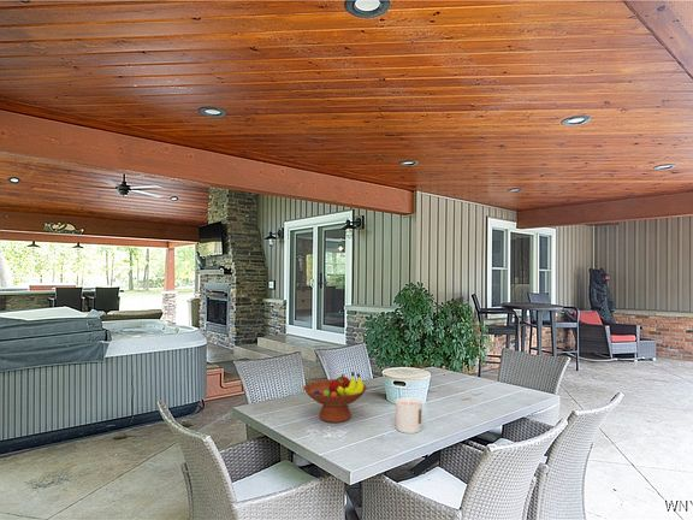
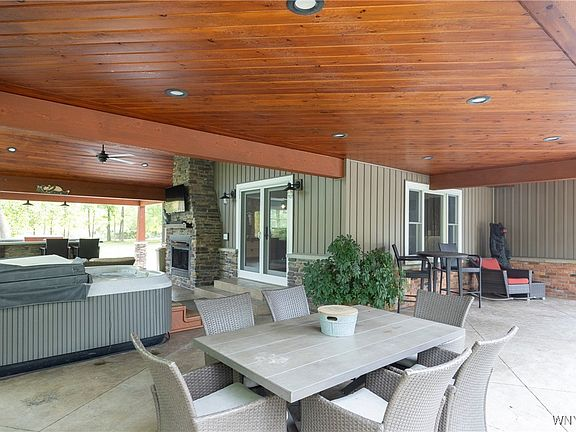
- candle [395,395,424,435]
- fruit bowl [302,371,368,424]
